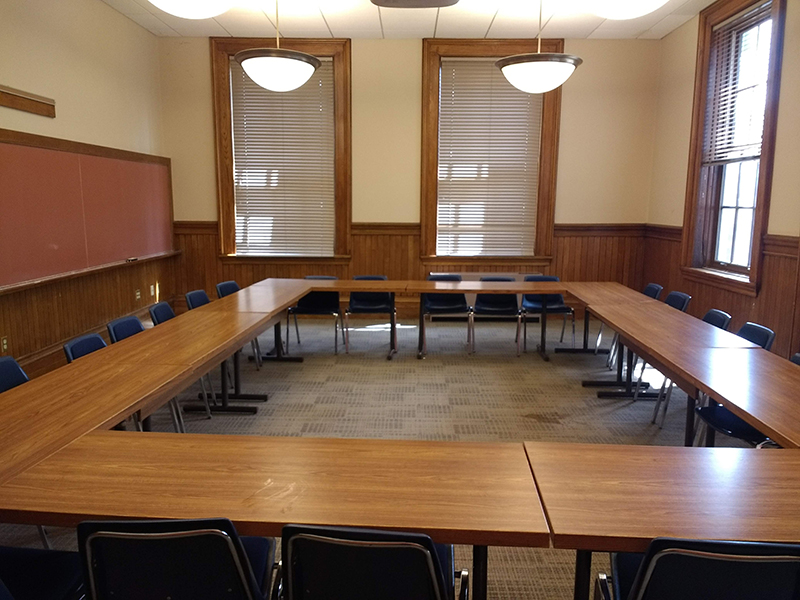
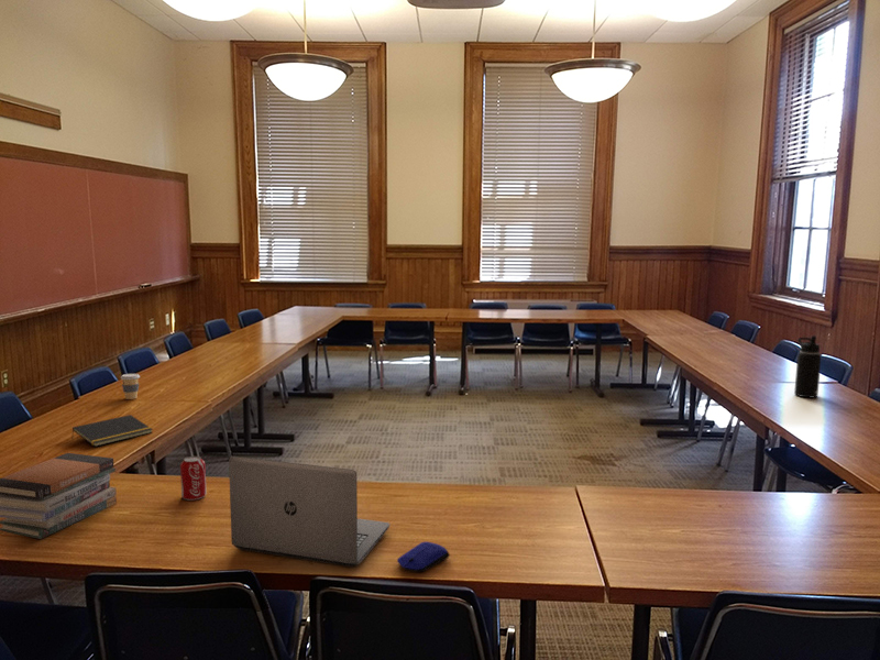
+ water bottle [793,334,822,399]
+ coffee cup [120,373,141,400]
+ beverage can [179,455,207,502]
+ book stack [0,452,118,540]
+ laptop [228,455,391,568]
+ notepad [70,414,154,448]
+ computer mouse [396,541,451,573]
